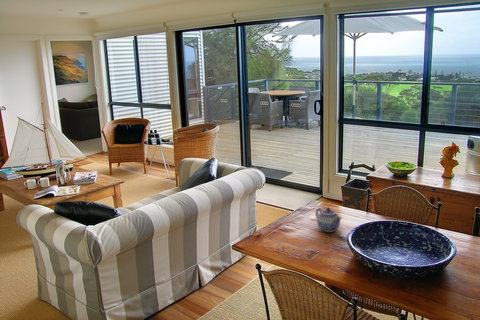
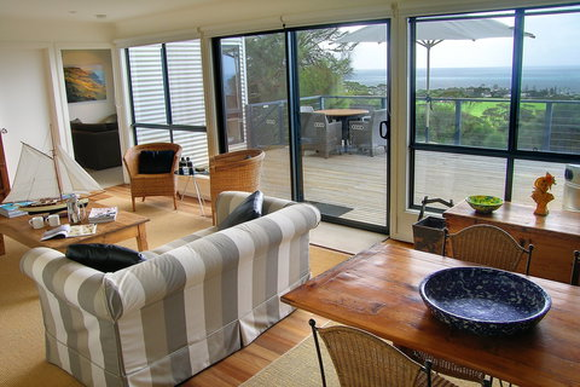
- teapot [315,207,343,233]
